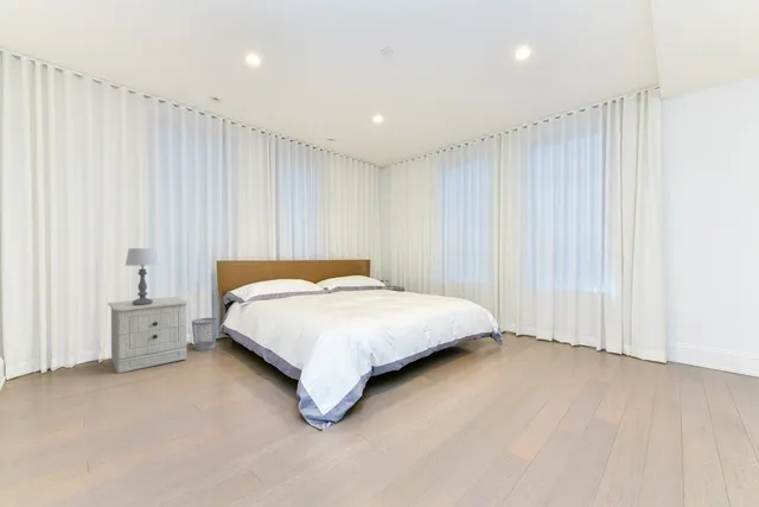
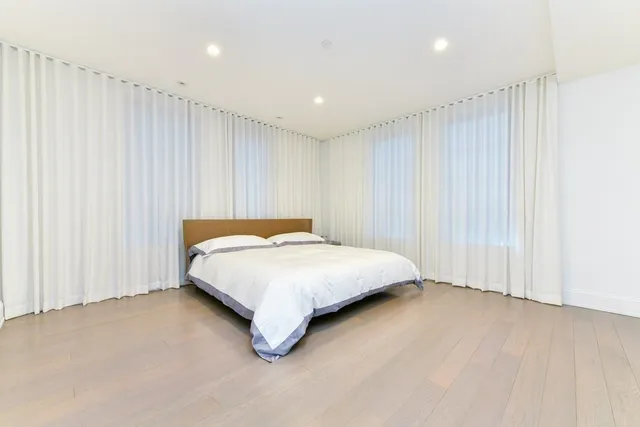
- table lamp [125,247,160,305]
- wastebasket [191,317,218,351]
- nightstand [107,296,190,374]
